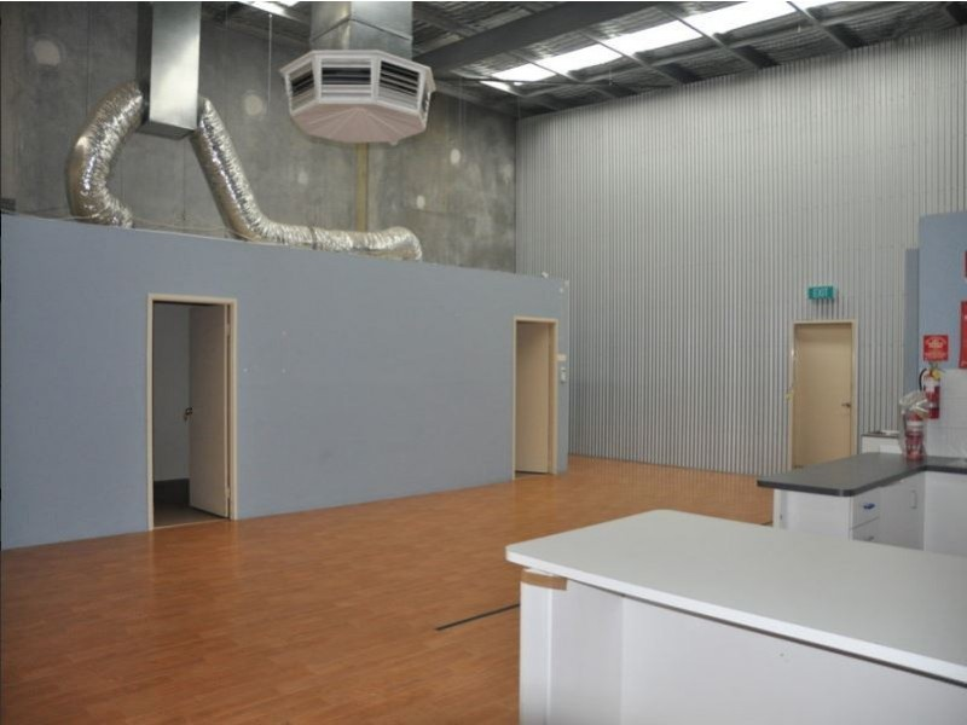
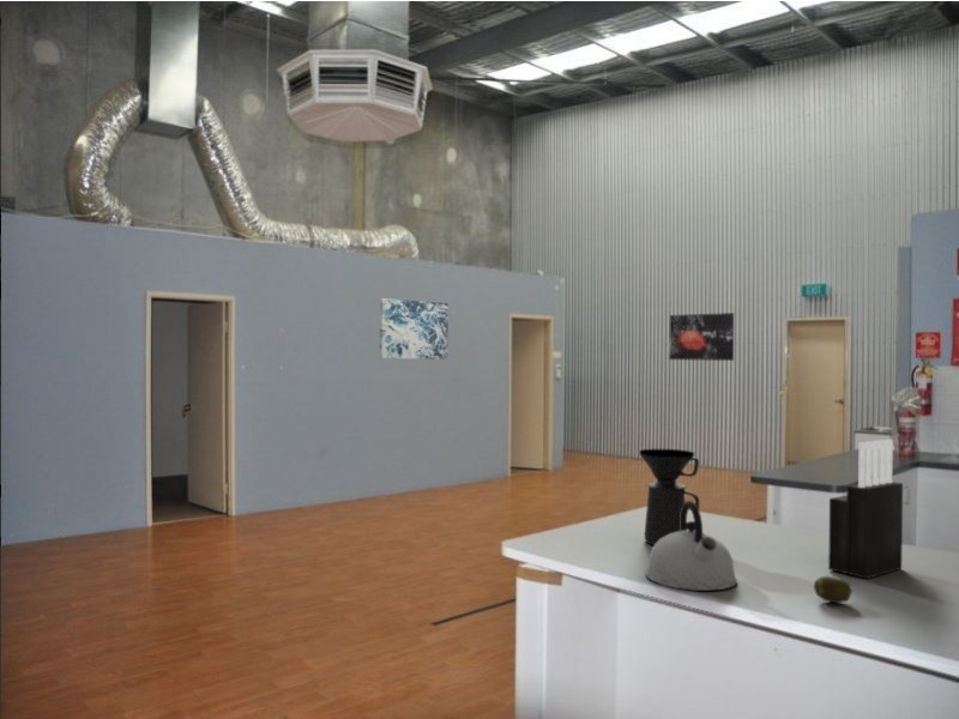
+ knife block [827,439,904,580]
+ fruit [813,575,854,604]
+ wall art [379,297,450,360]
+ coffee maker [638,448,700,546]
+ kettle [645,500,738,592]
+ wall art [668,312,735,362]
